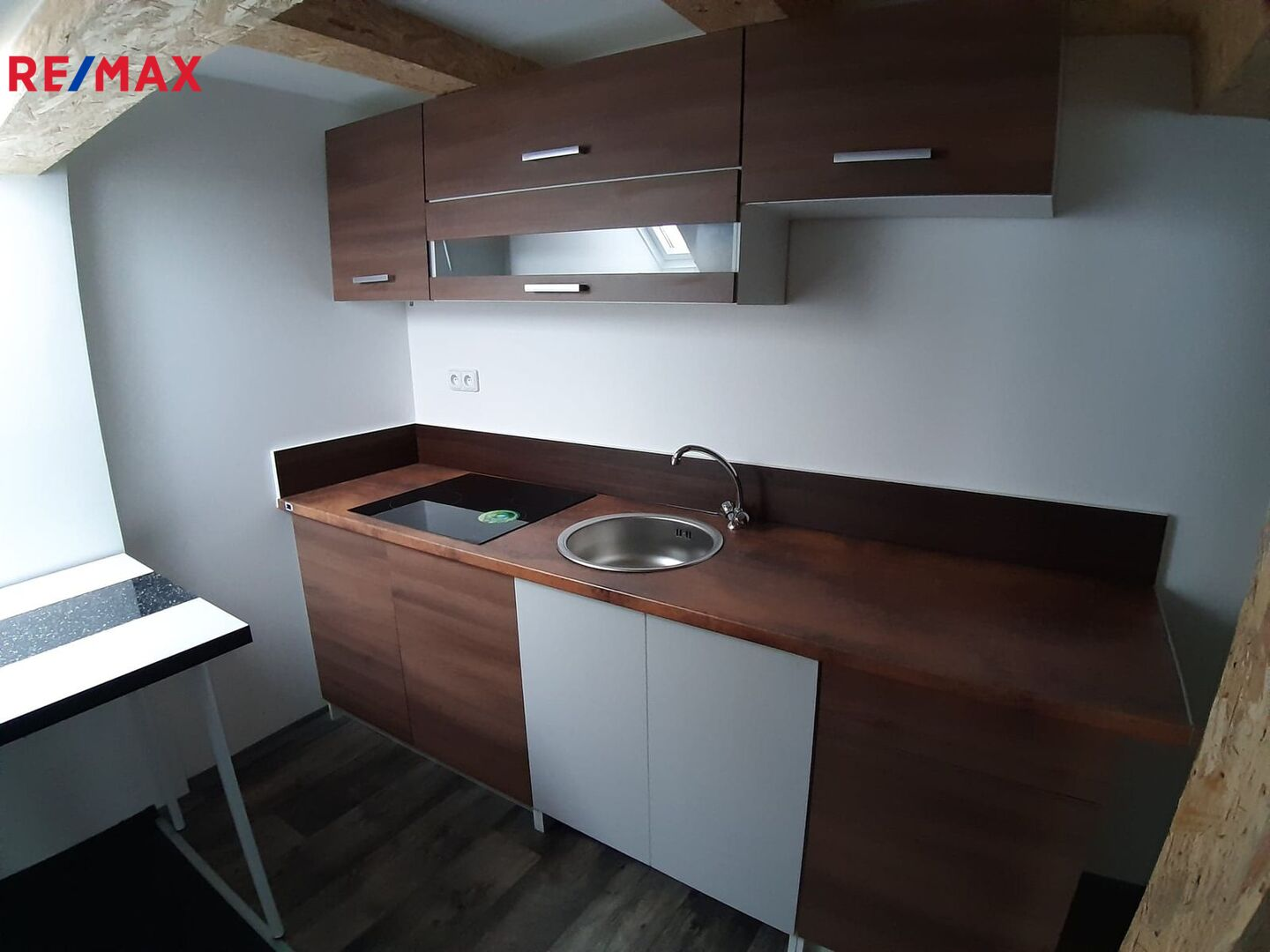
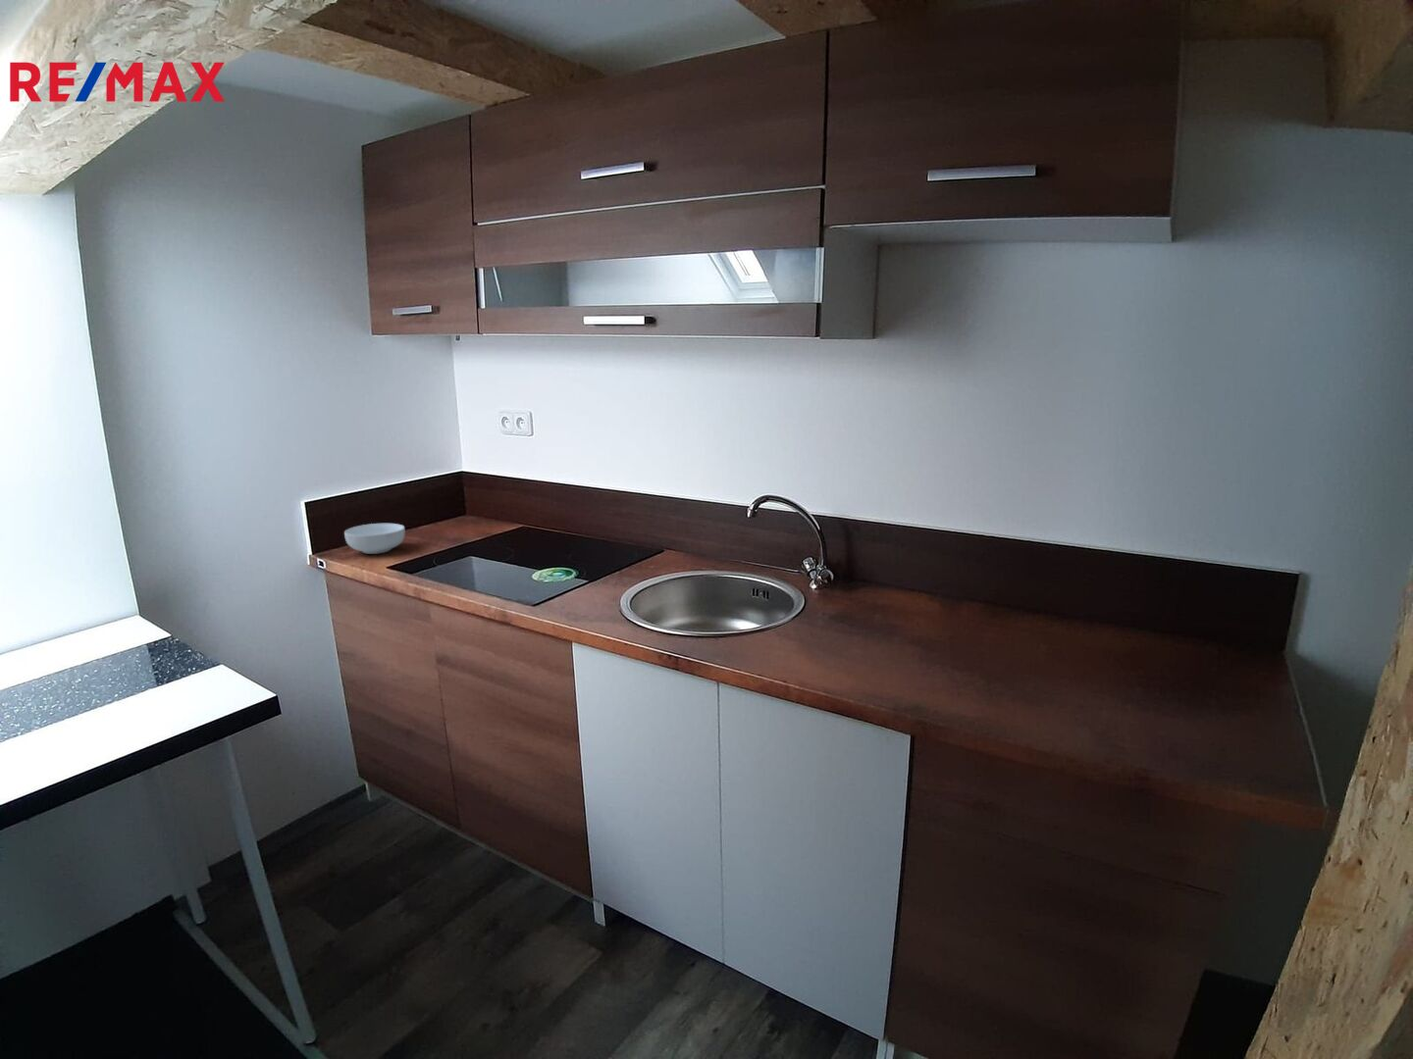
+ cereal bowl [344,523,406,555]
